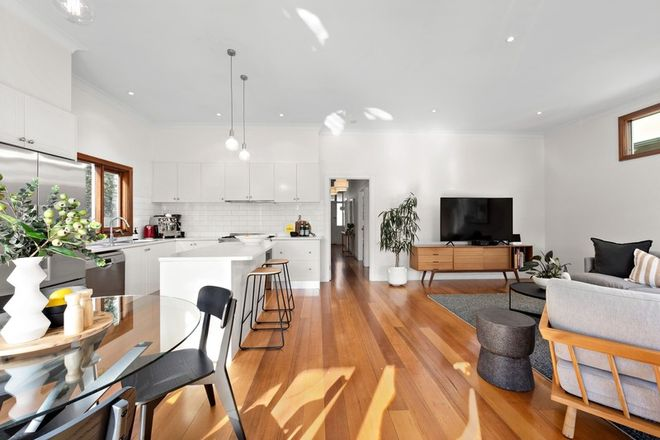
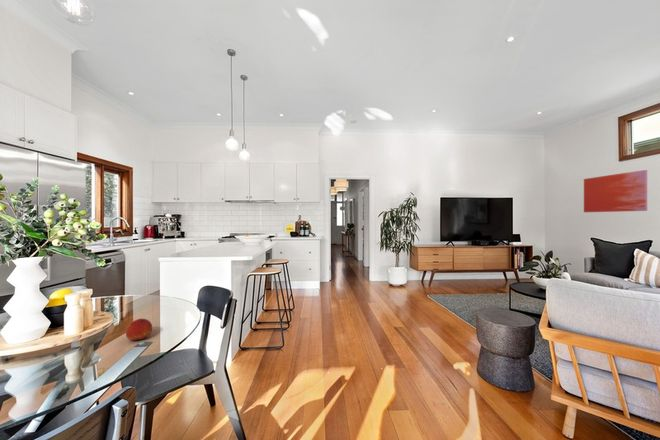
+ fruit [125,318,153,342]
+ wall art [583,169,648,213]
